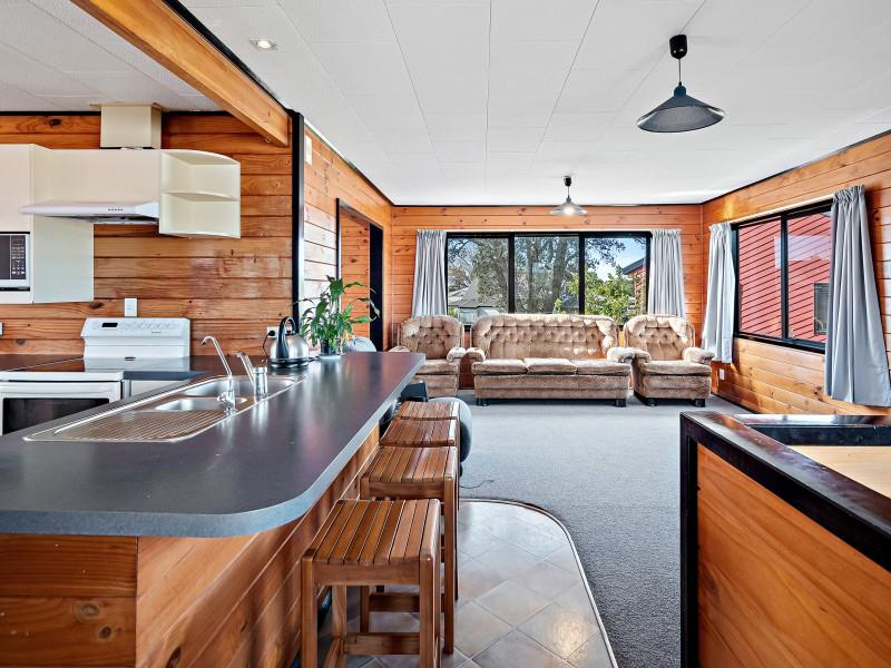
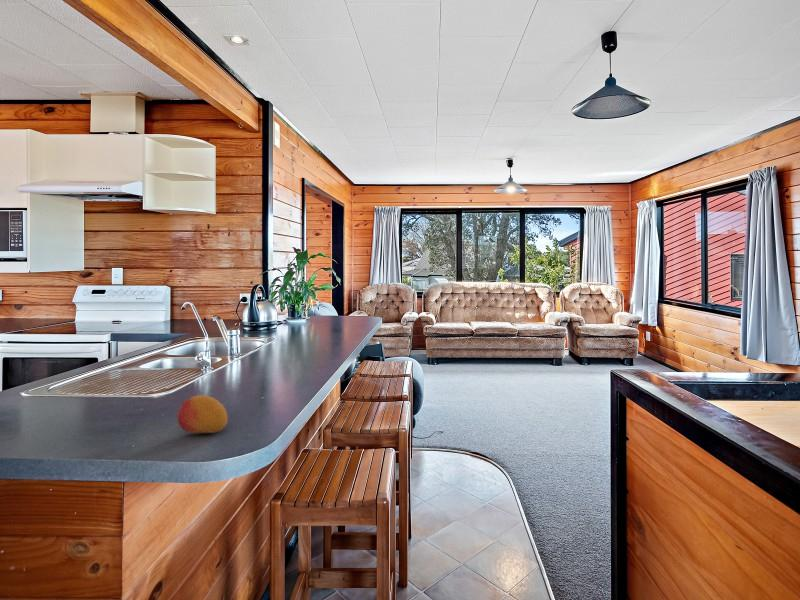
+ fruit [176,394,229,434]
